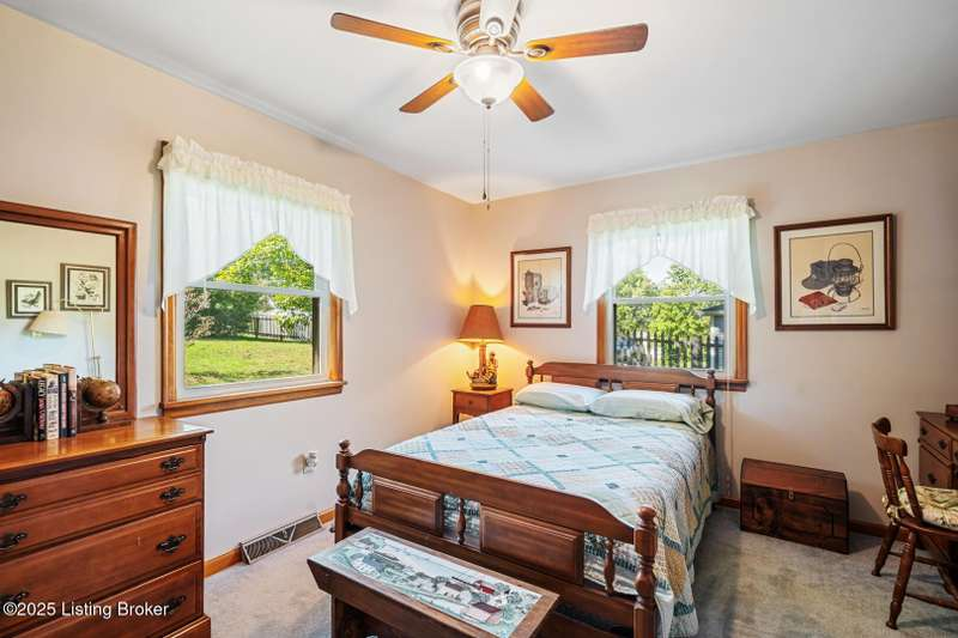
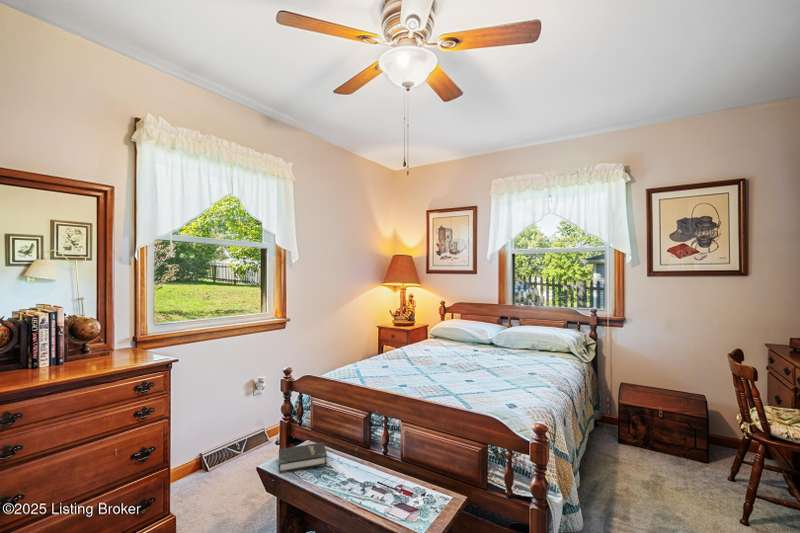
+ hardback book [278,441,328,475]
